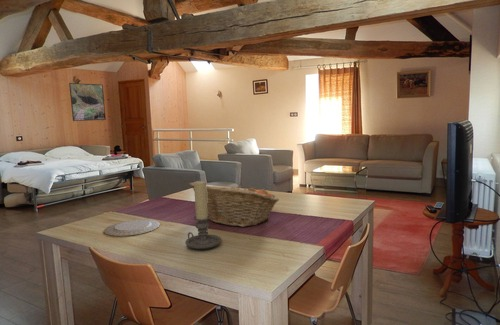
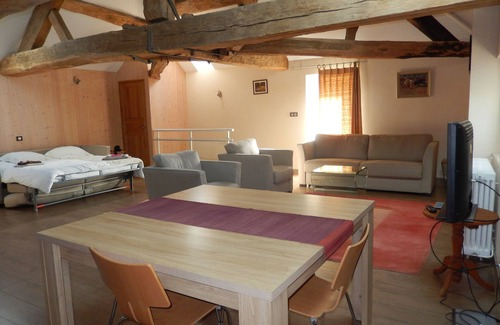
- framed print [68,82,107,122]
- fruit basket [188,181,280,228]
- chinaware [103,219,161,237]
- candle holder [184,180,222,251]
